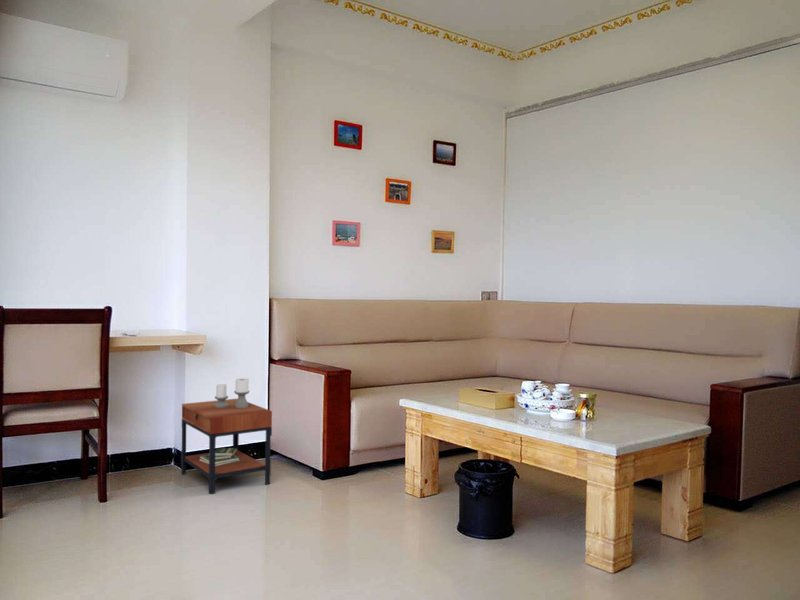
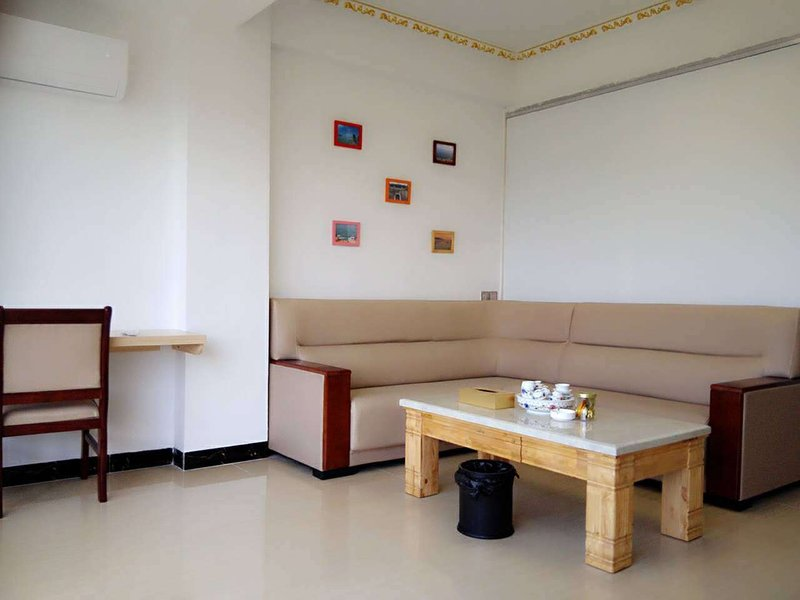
- side table [180,378,273,496]
